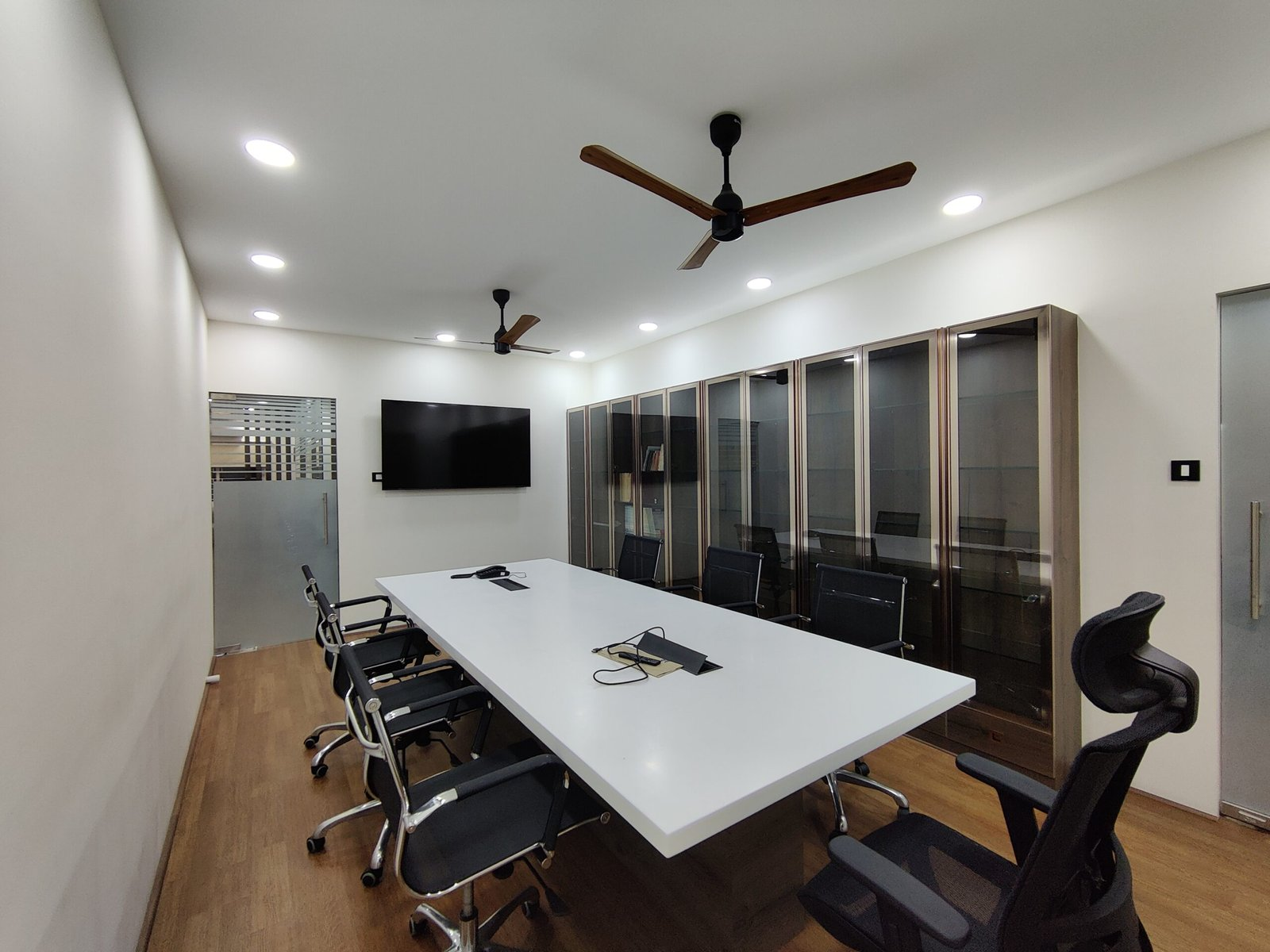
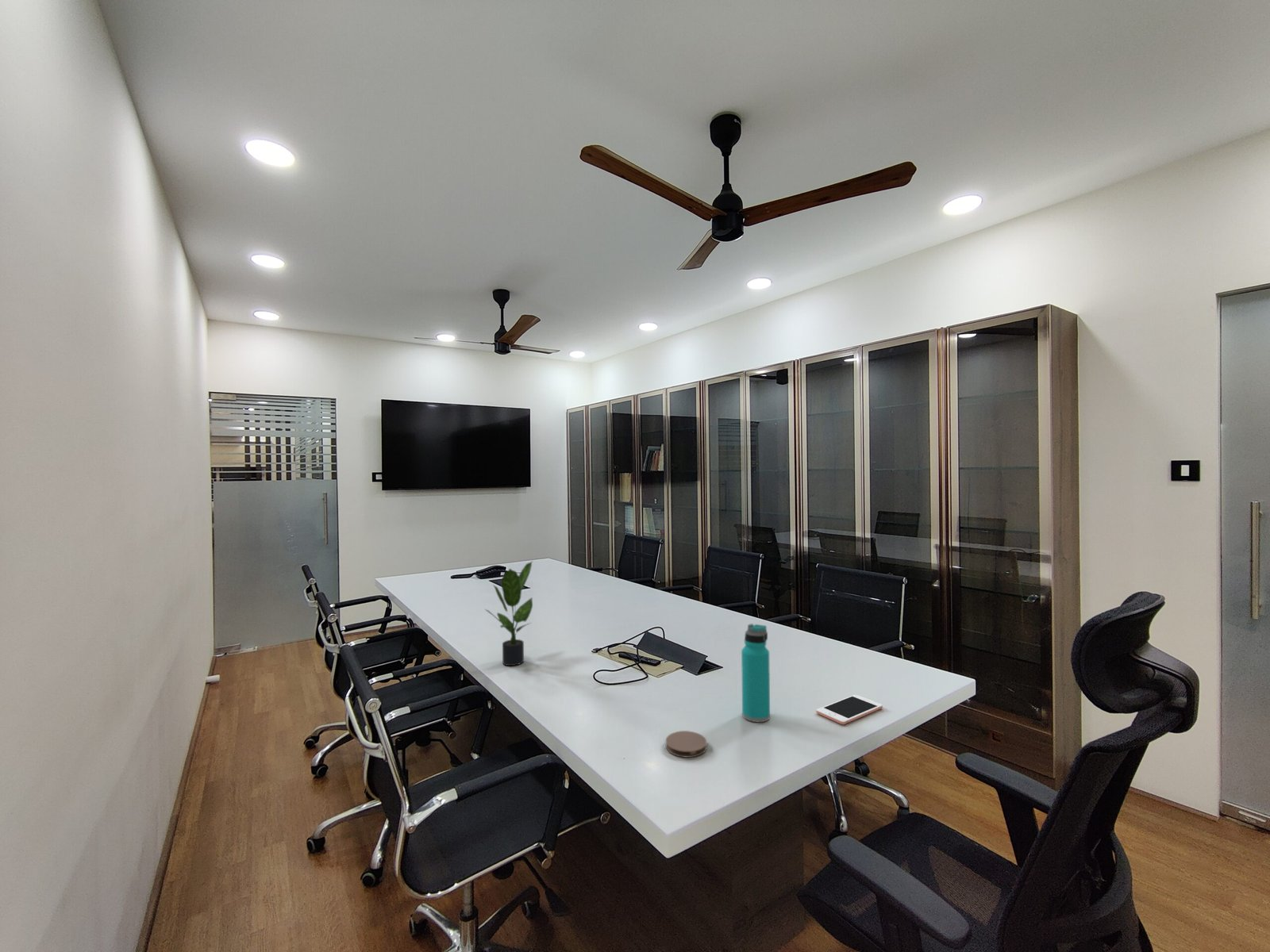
+ coaster [665,730,707,758]
+ water bottle [741,623,771,723]
+ cell phone [815,694,883,725]
+ potted plant [484,559,534,666]
